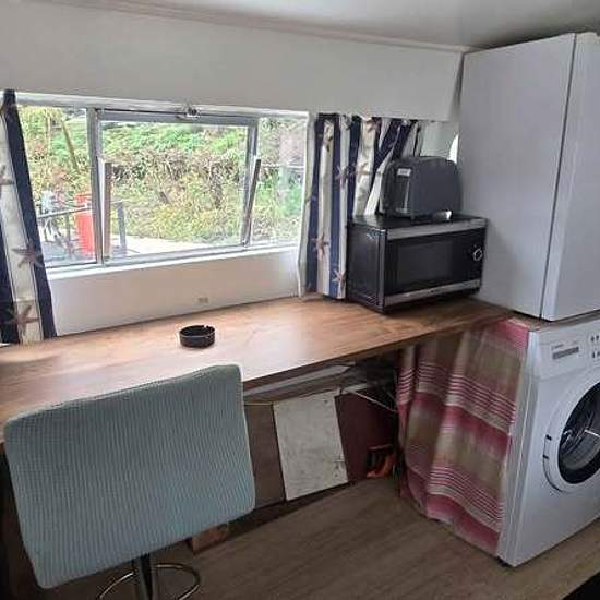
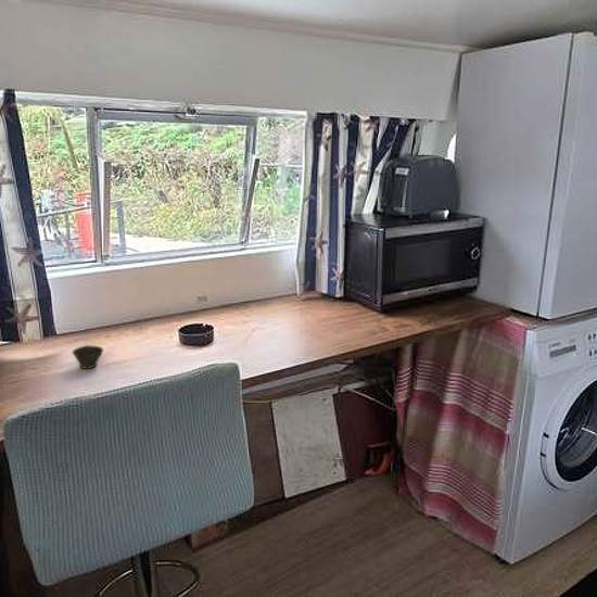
+ cup [72,344,104,370]
